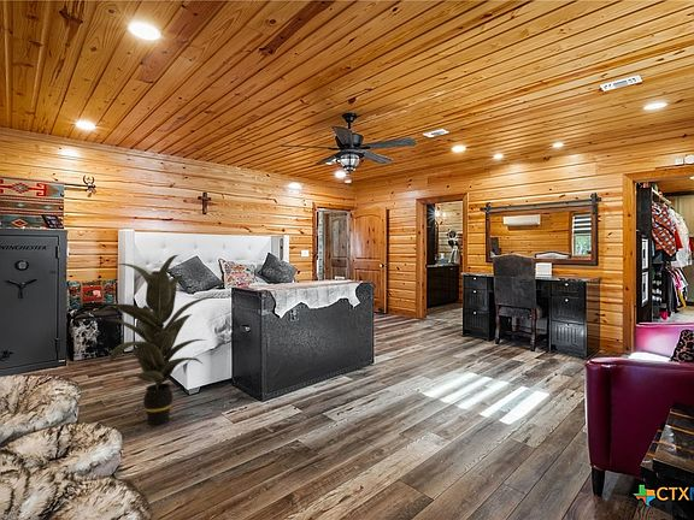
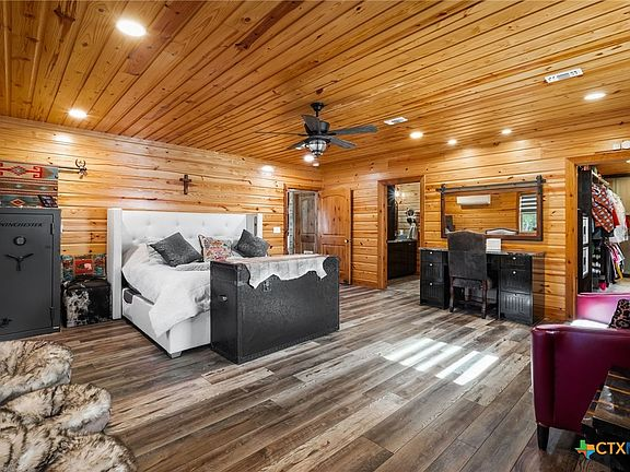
- indoor plant [95,254,219,426]
